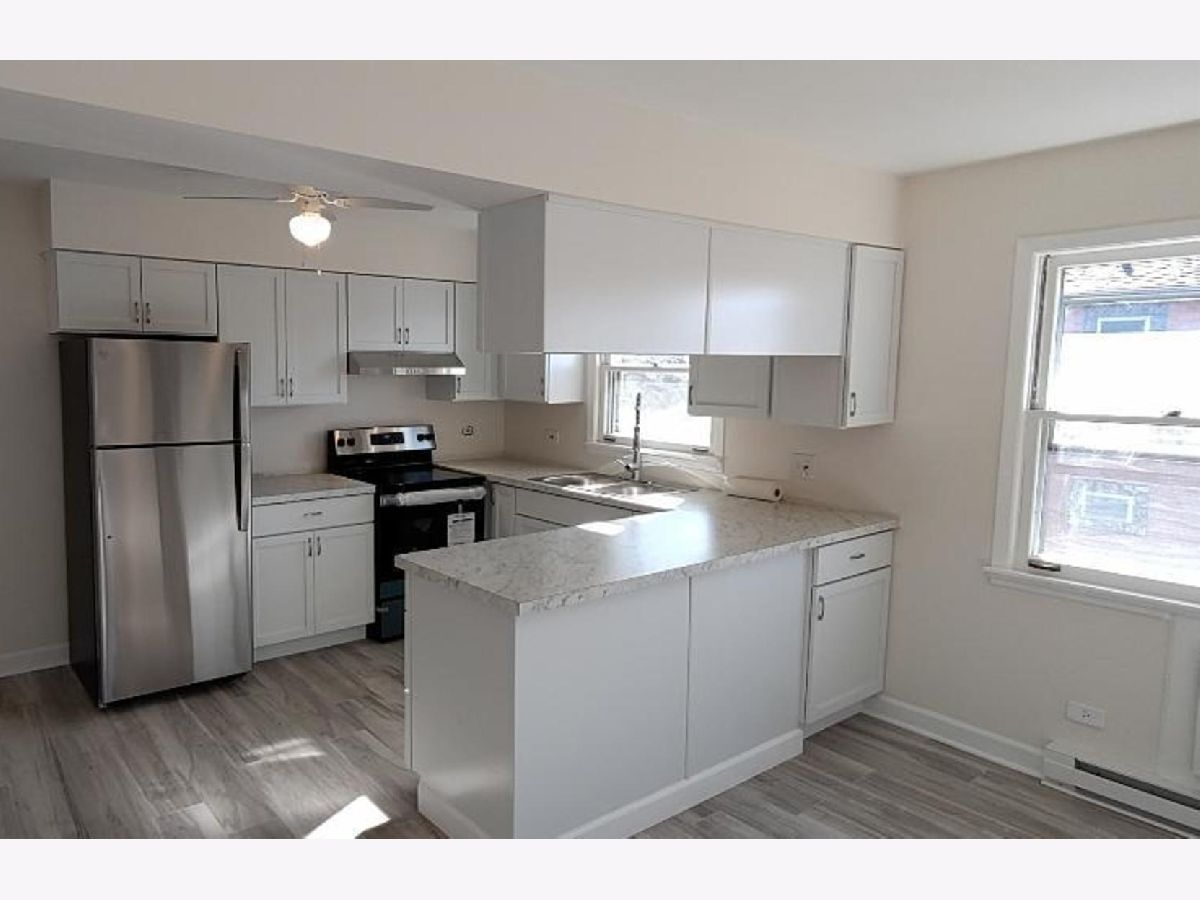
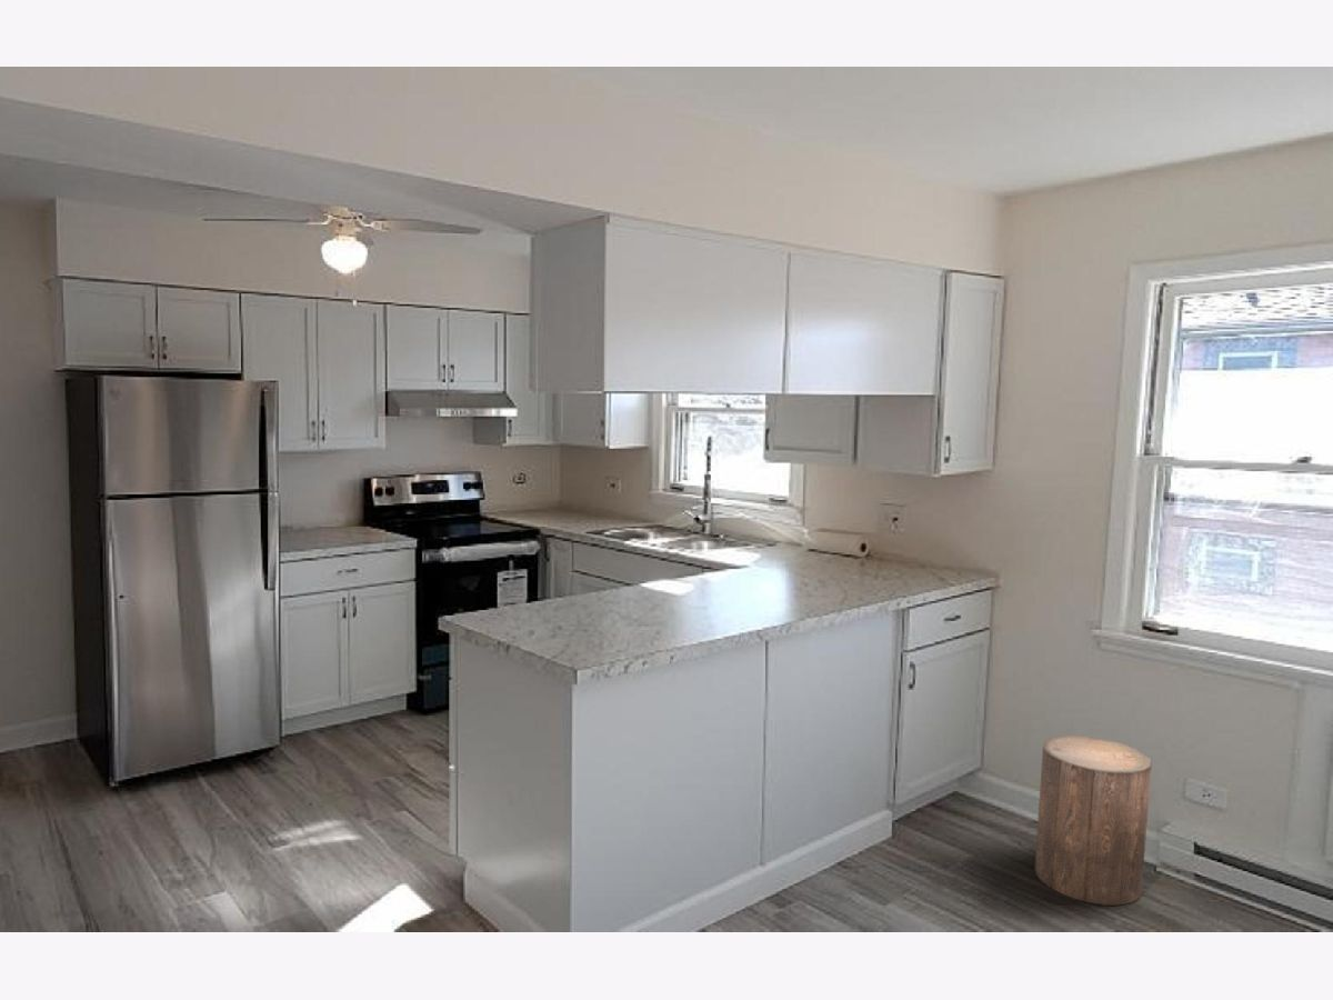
+ stool [1033,734,1153,907]
